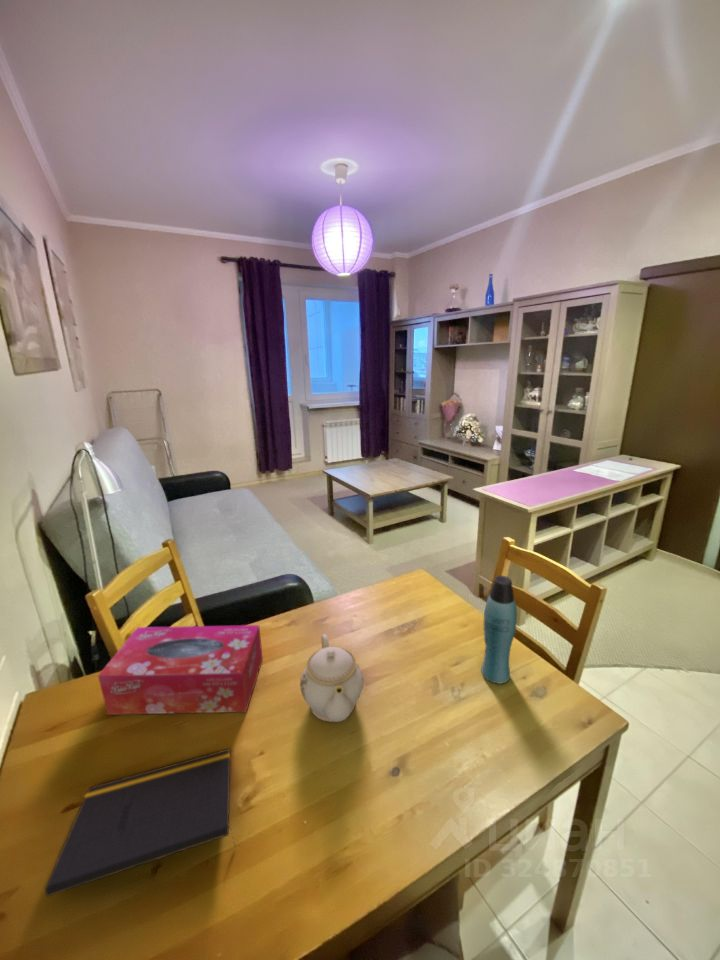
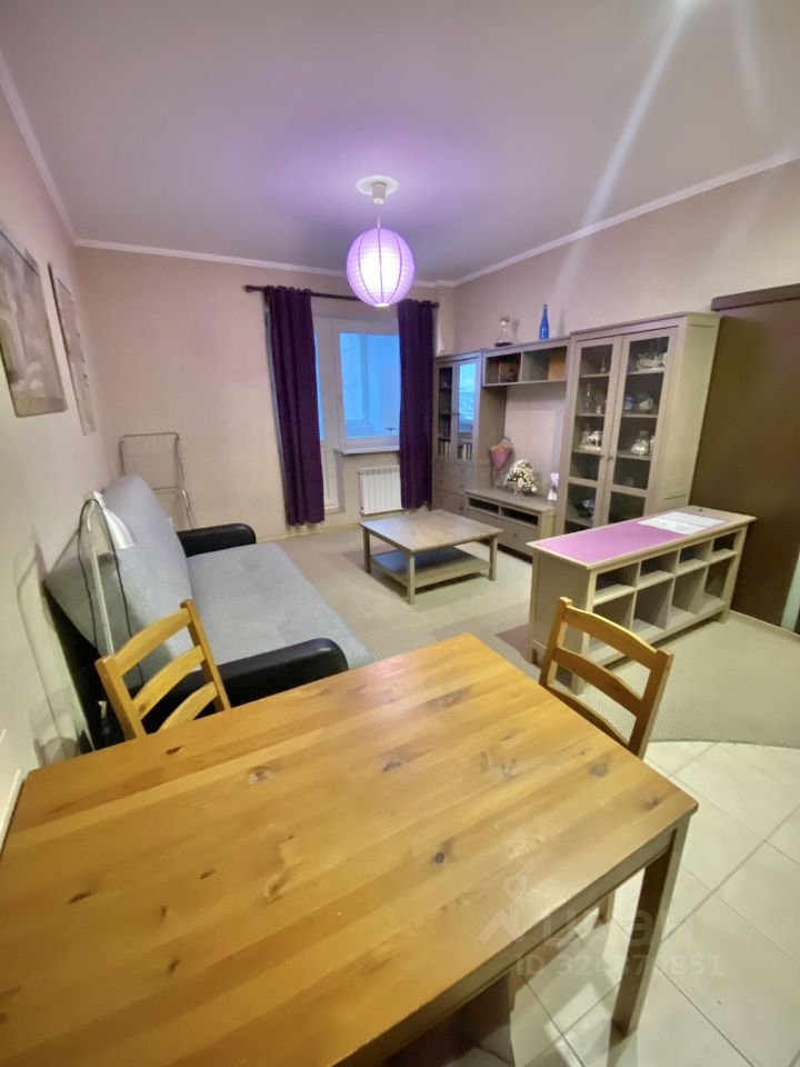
- teapot [299,633,365,723]
- notepad [44,747,237,898]
- bottle [480,575,518,685]
- tissue box [97,624,264,716]
